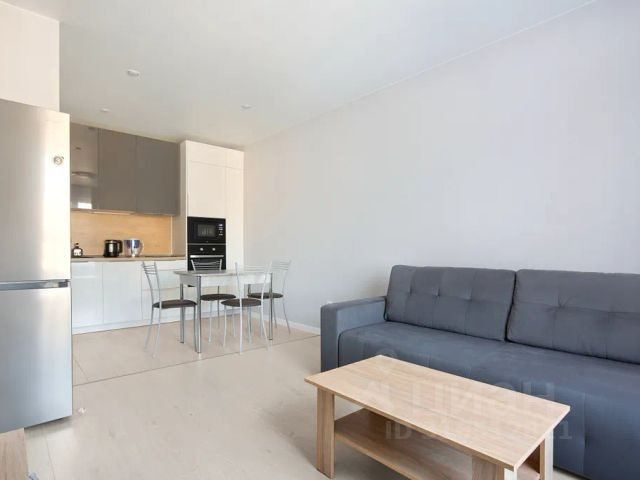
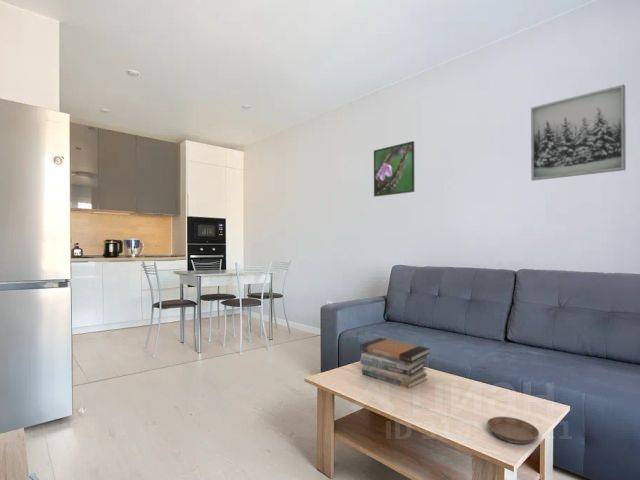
+ saucer [486,416,540,445]
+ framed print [373,140,415,198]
+ book stack [359,337,431,390]
+ wall art [530,83,627,182]
